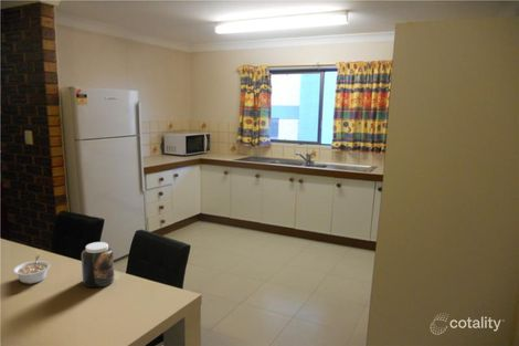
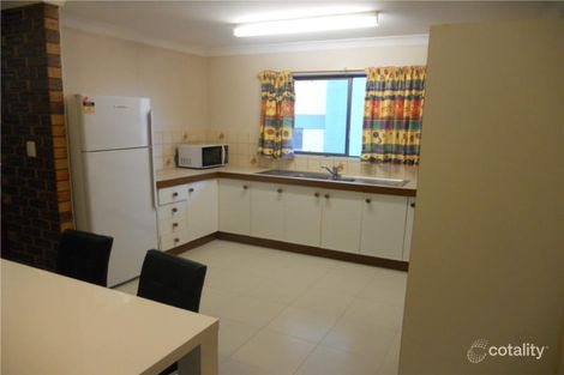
- jar [81,241,115,289]
- legume [12,254,51,285]
